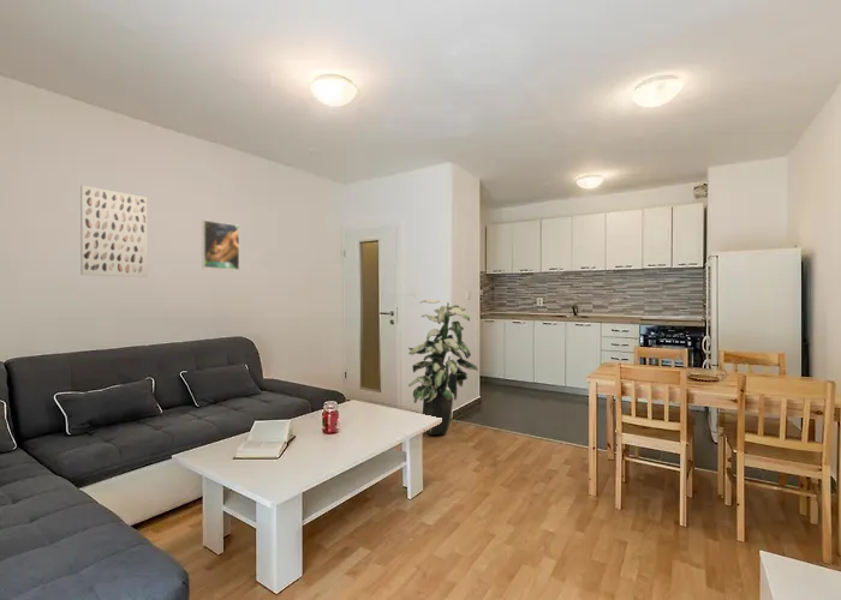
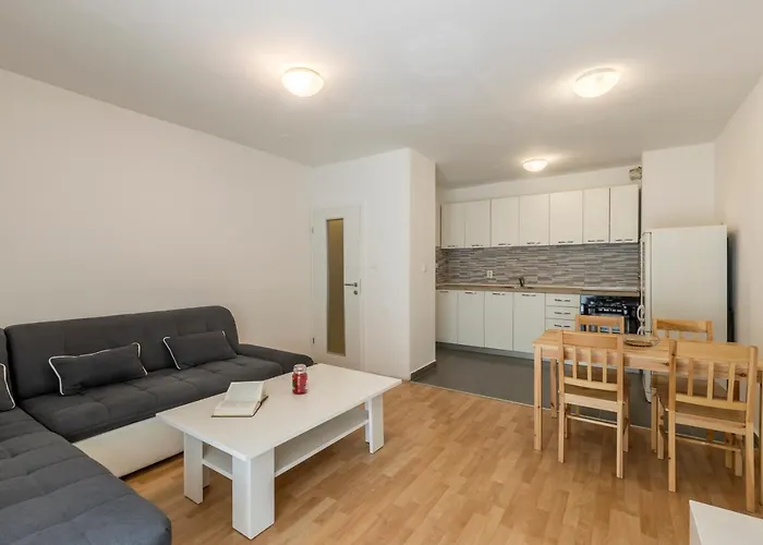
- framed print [201,218,240,271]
- wall art [79,184,149,278]
- indoor plant [407,298,479,436]
